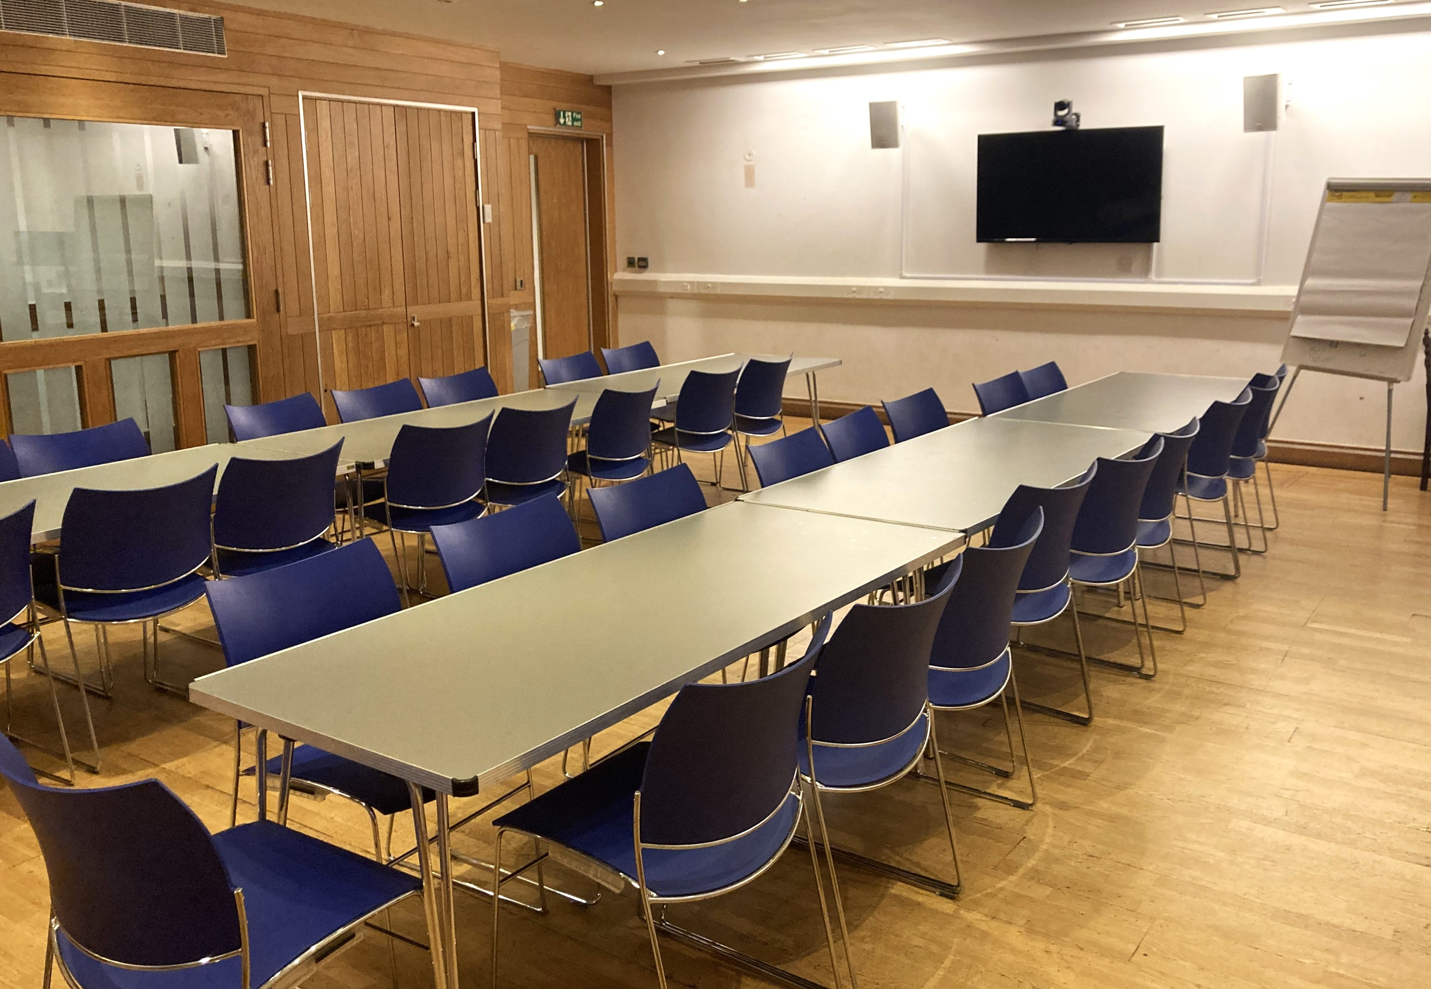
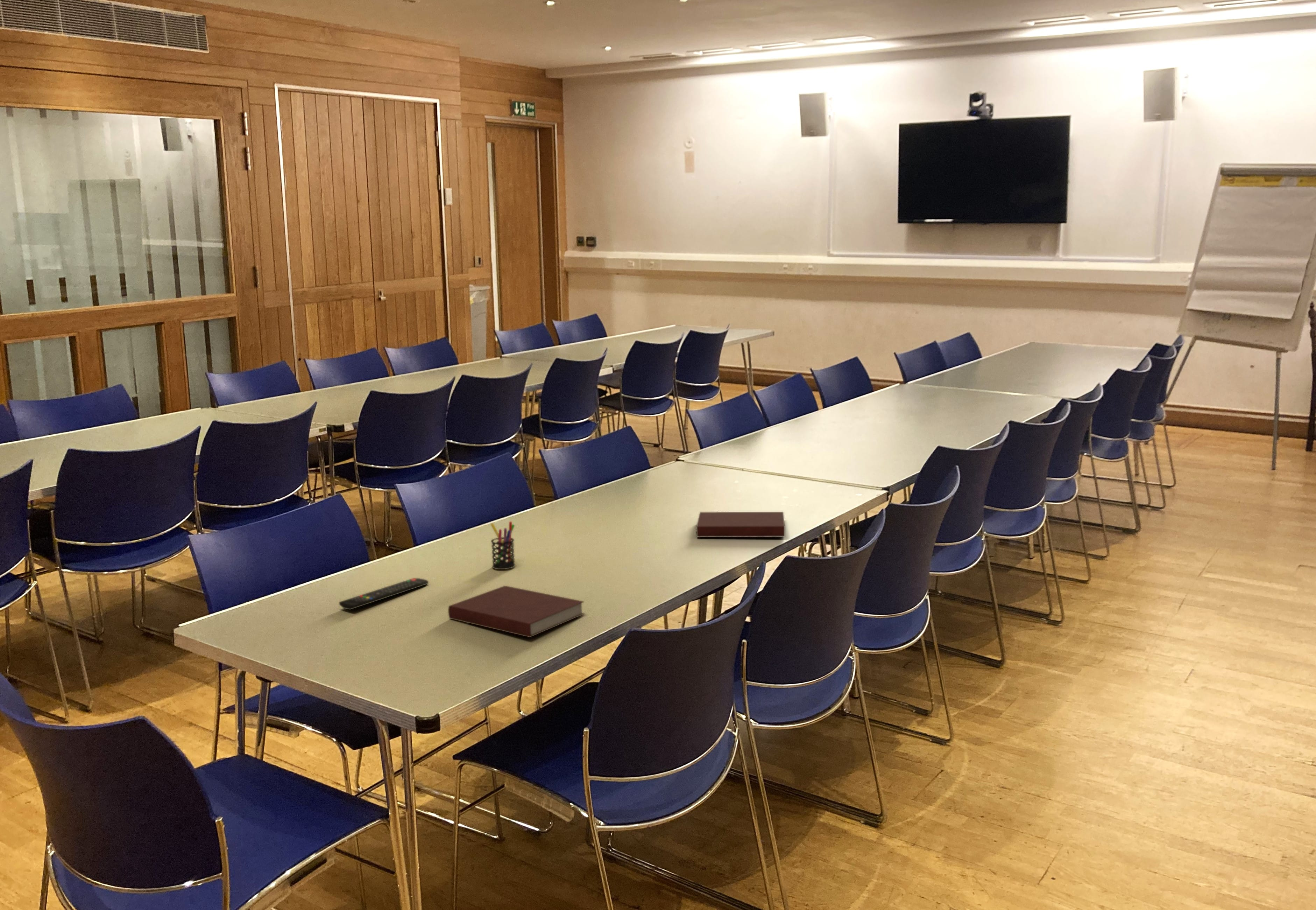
+ notebook [448,585,585,638]
+ notebook [696,511,785,538]
+ pen holder [490,521,516,570]
+ remote control [339,577,429,610]
